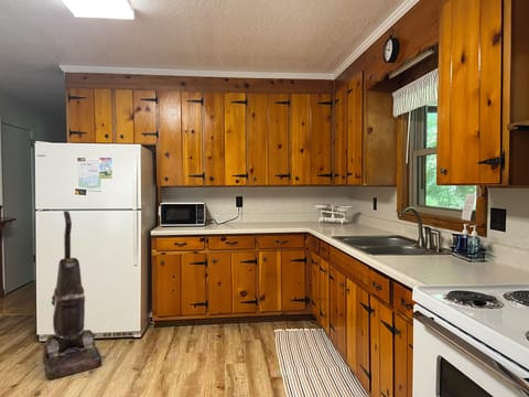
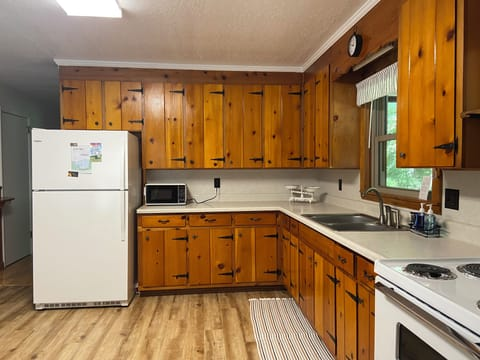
- vacuum cleaner [43,210,102,382]
